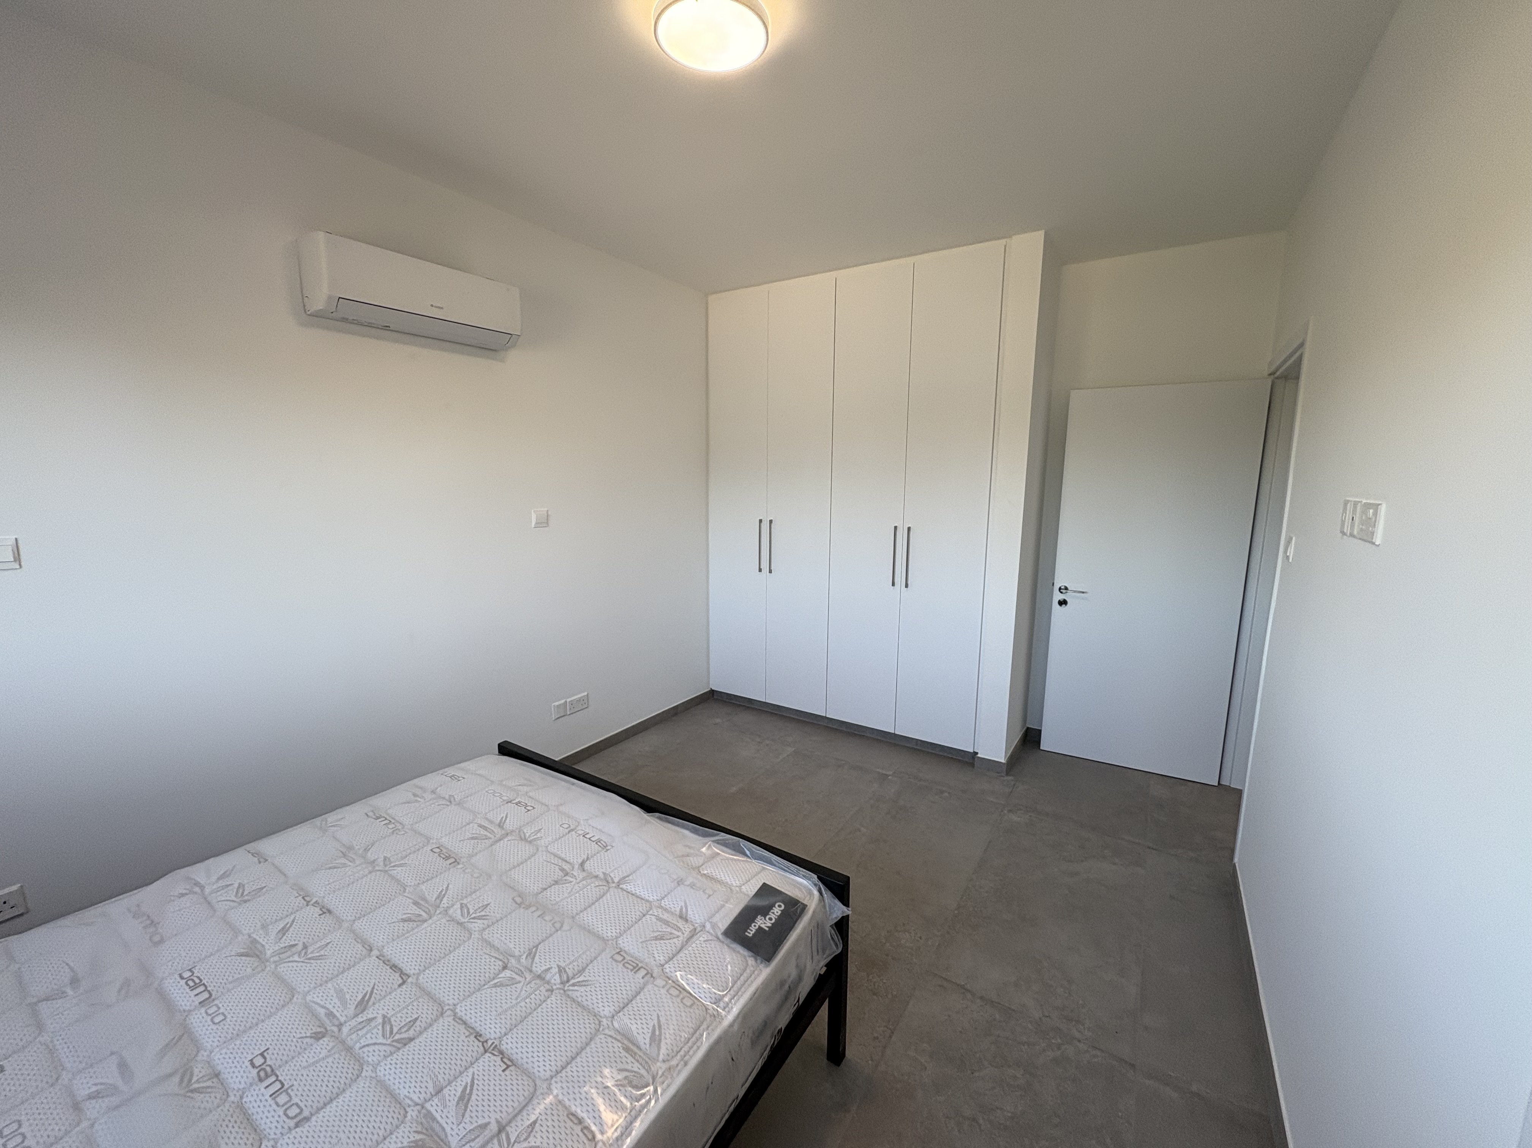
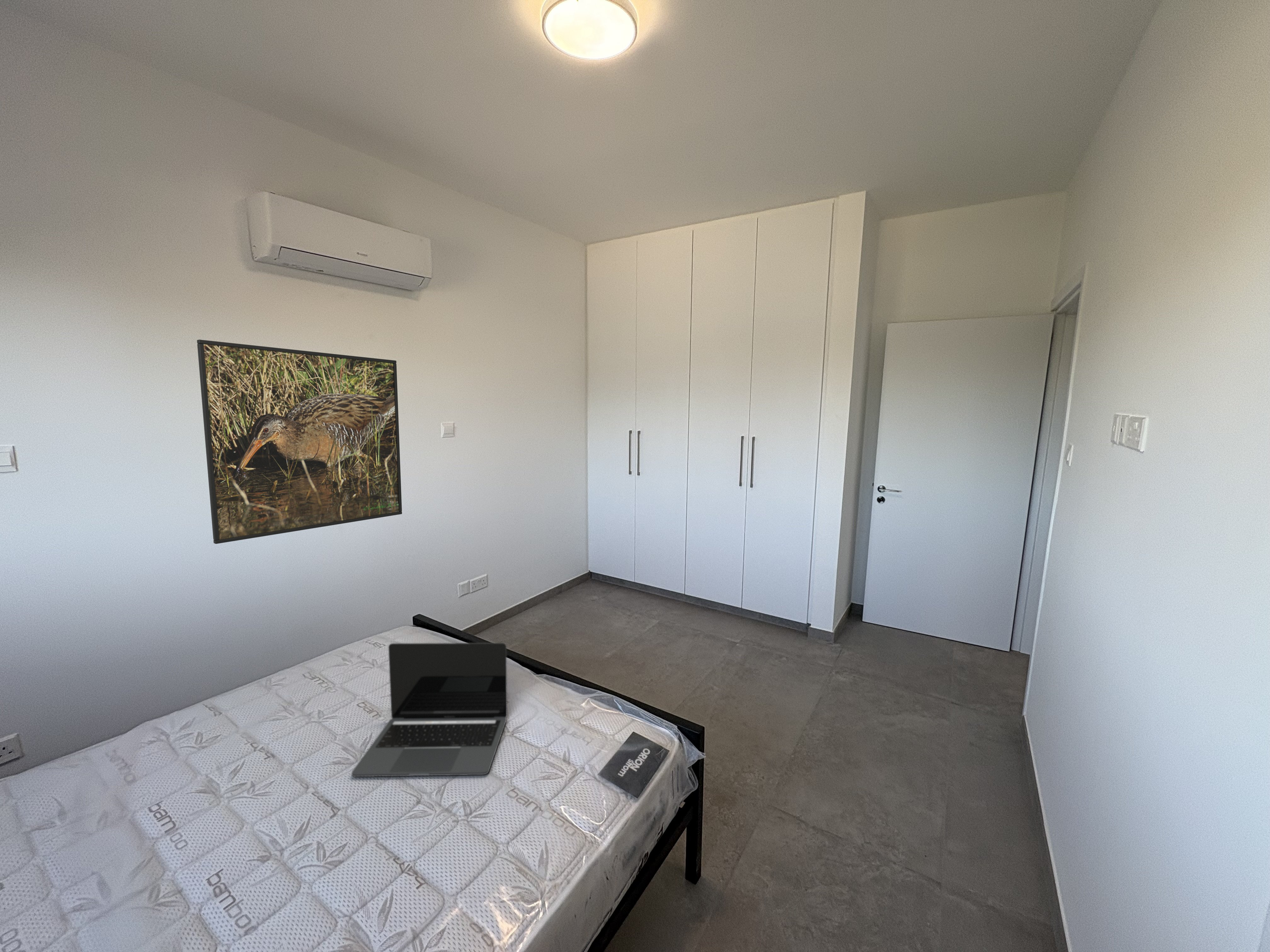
+ laptop [351,643,507,777]
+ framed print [197,339,402,544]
